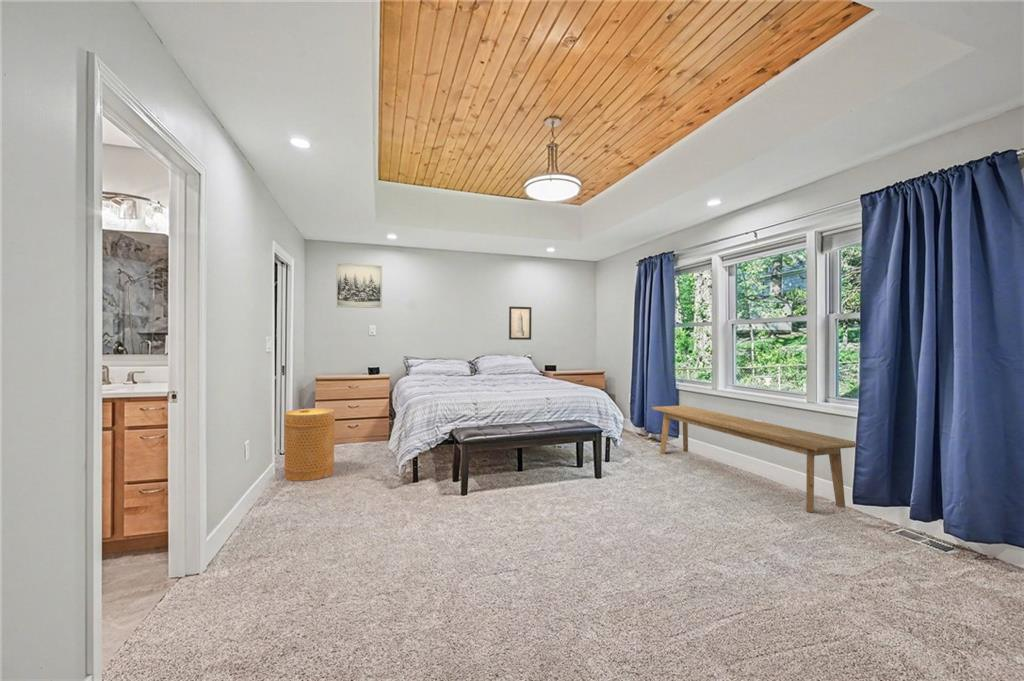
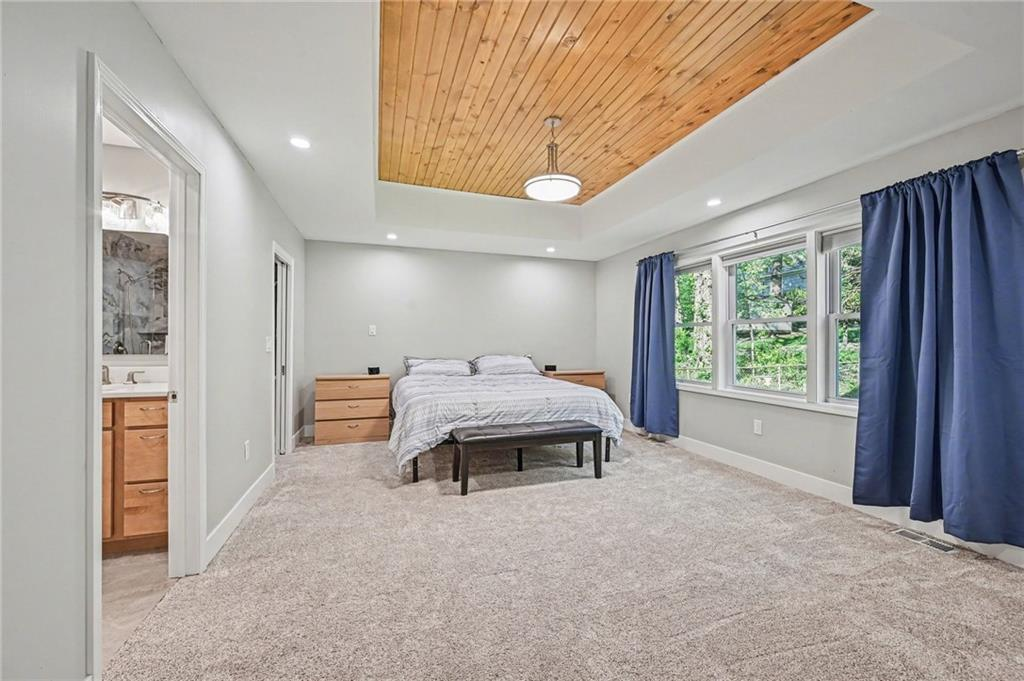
- bench [651,404,856,513]
- basket [283,407,336,482]
- wall art [335,262,383,309]
- wall art [508,306,532,341]
